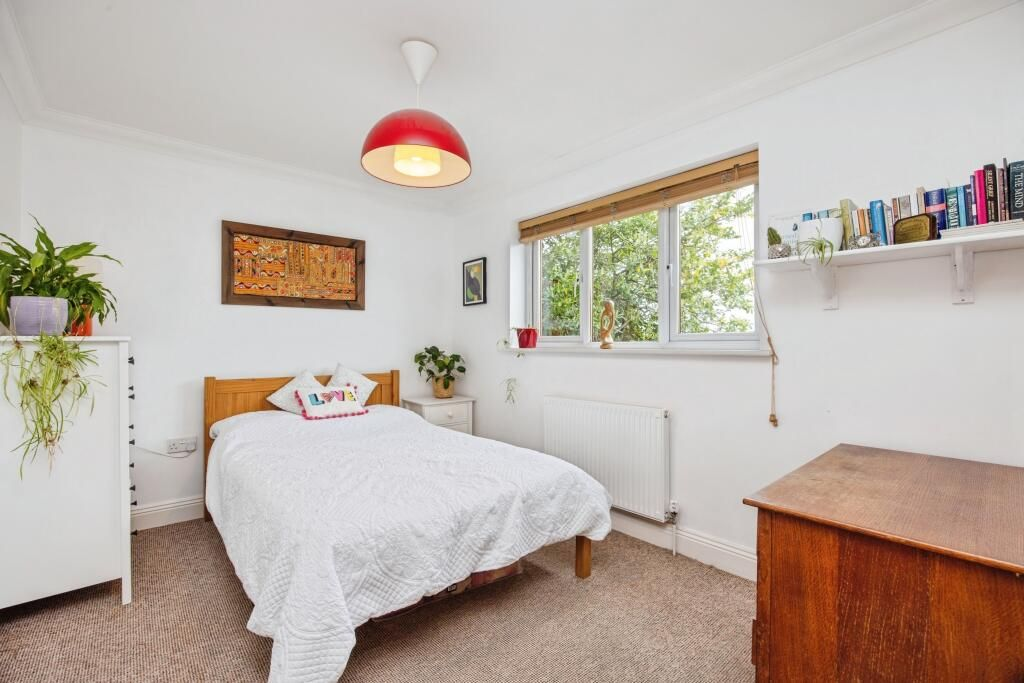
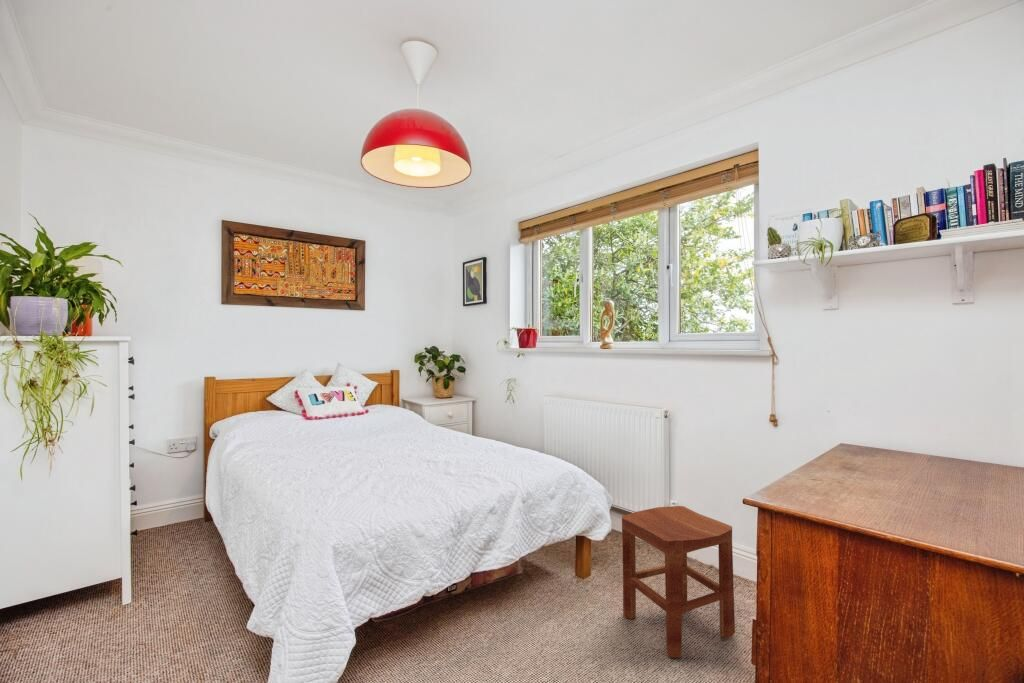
+ stool [621,505,736,659]
